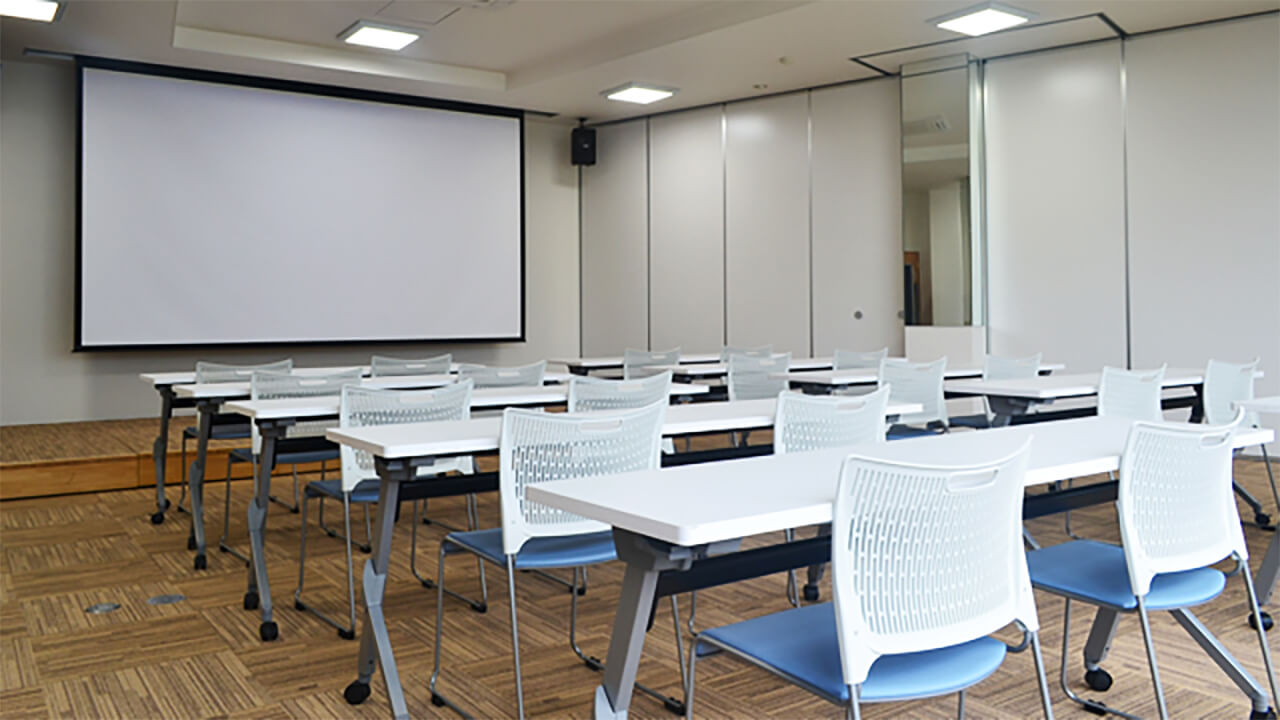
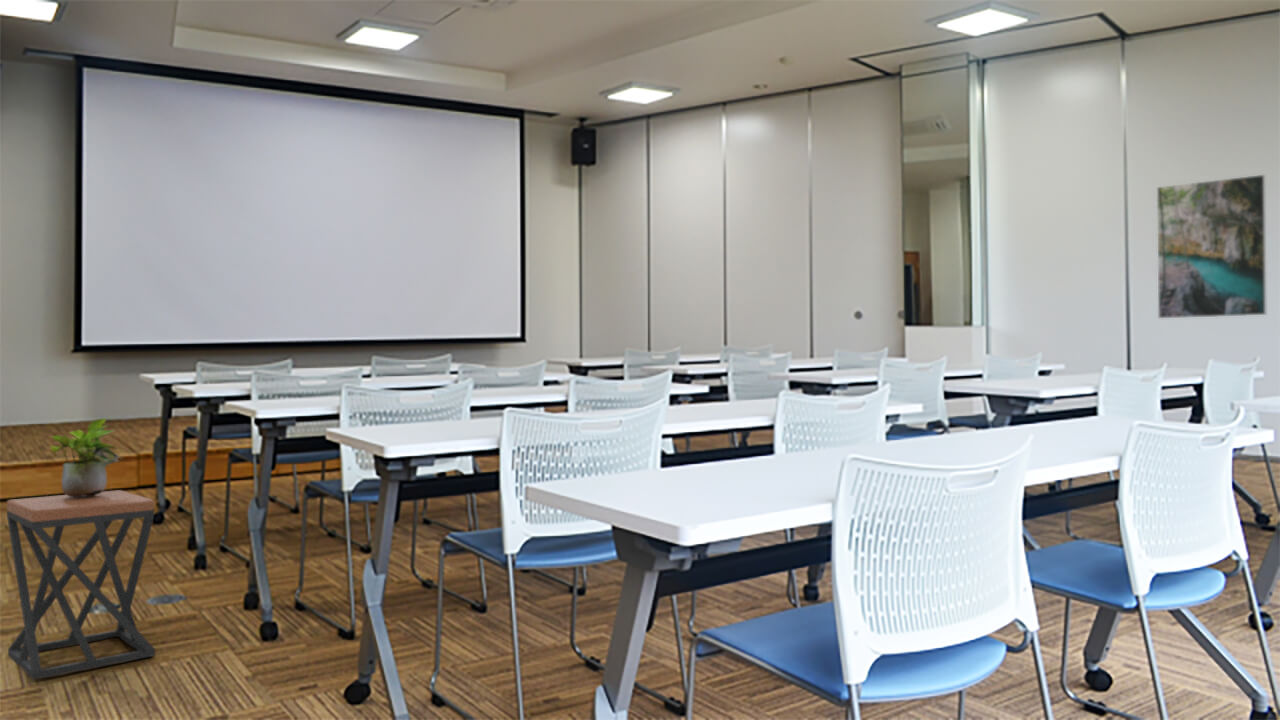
+ stool [6,489,156,681]
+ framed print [1156,174,1268,319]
+ potted plant [50,417,125,497]
